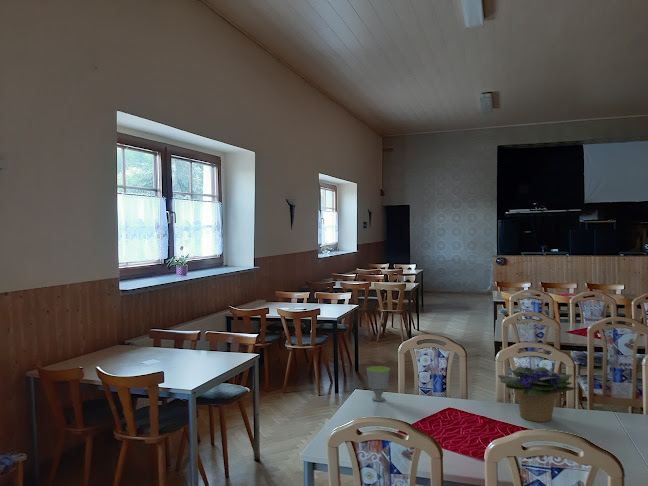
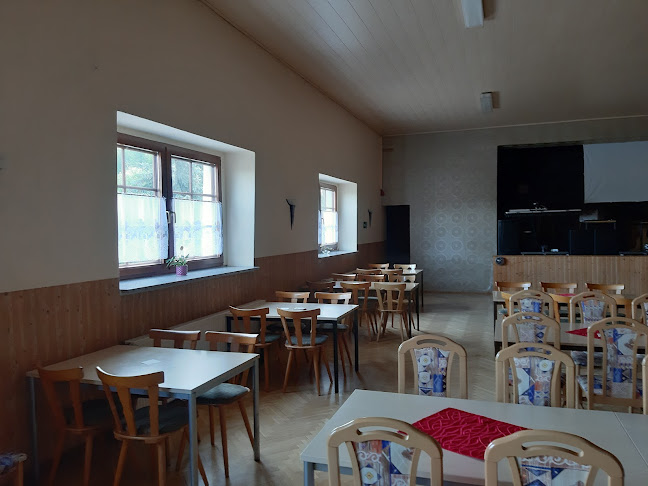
- potted flower [497,366,578,423]
- cup [366,365,391,402]
